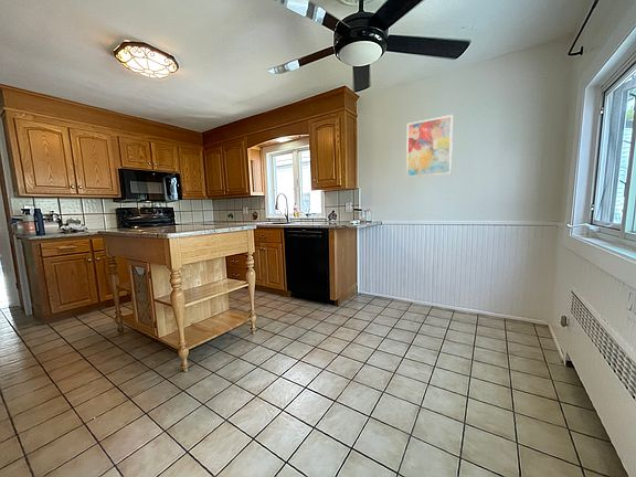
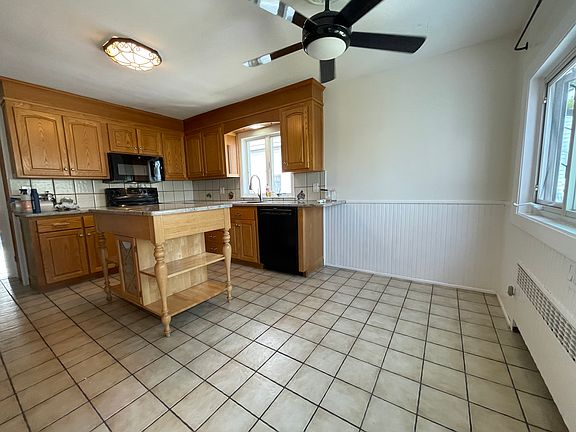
- wall art [405,114,454,179]
